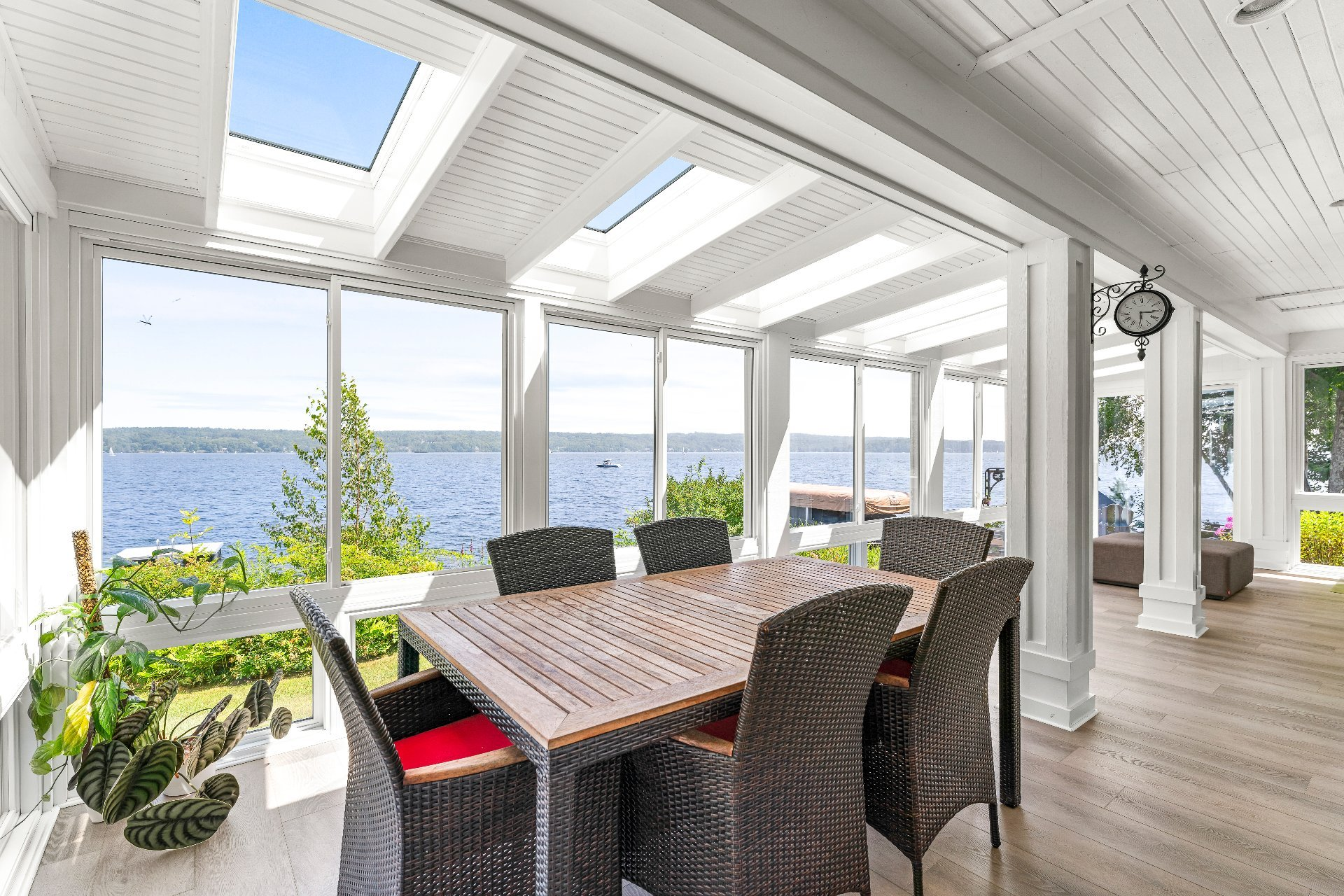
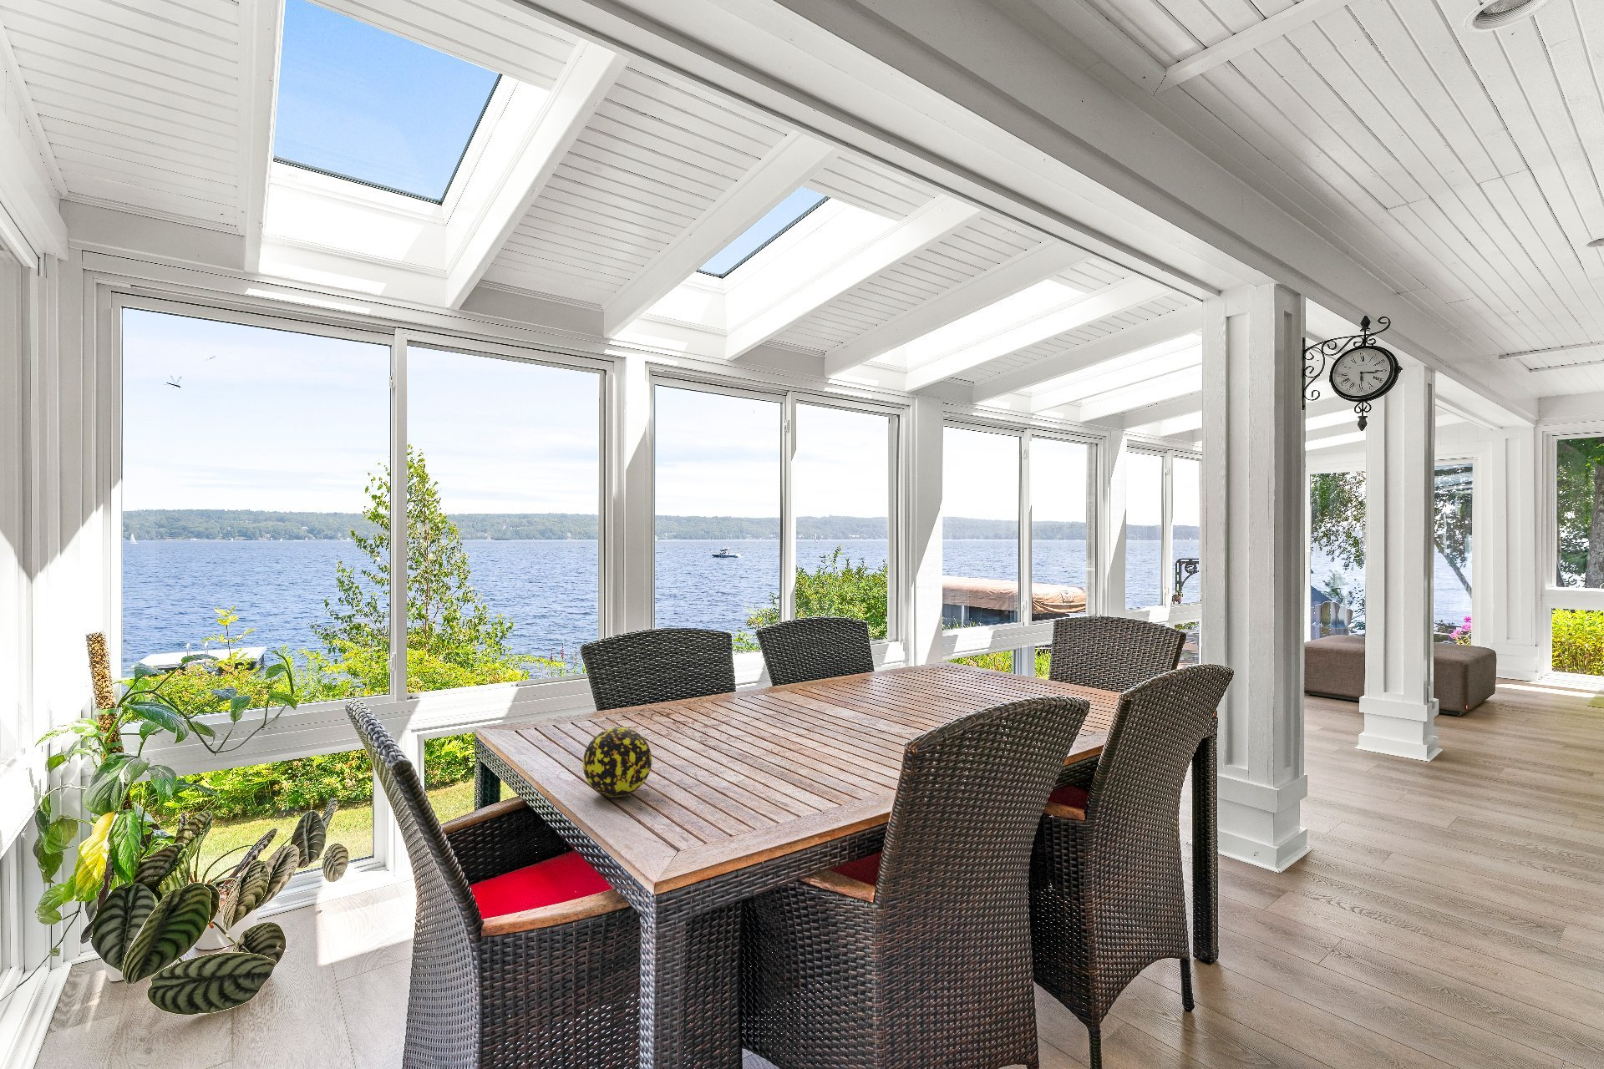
+ decorative ball [582,727,653,797]
